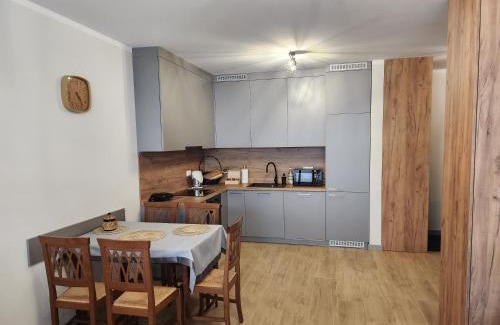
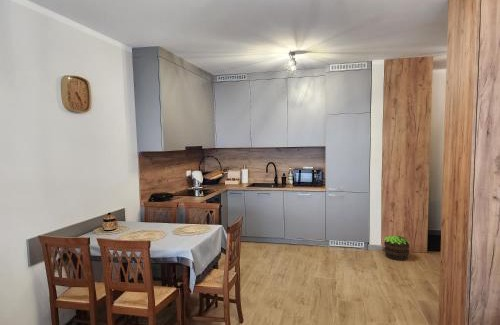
+ potted plant [383,235,410,261]
